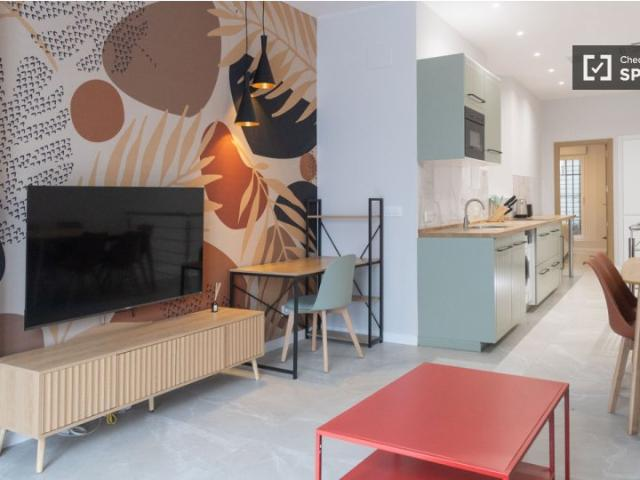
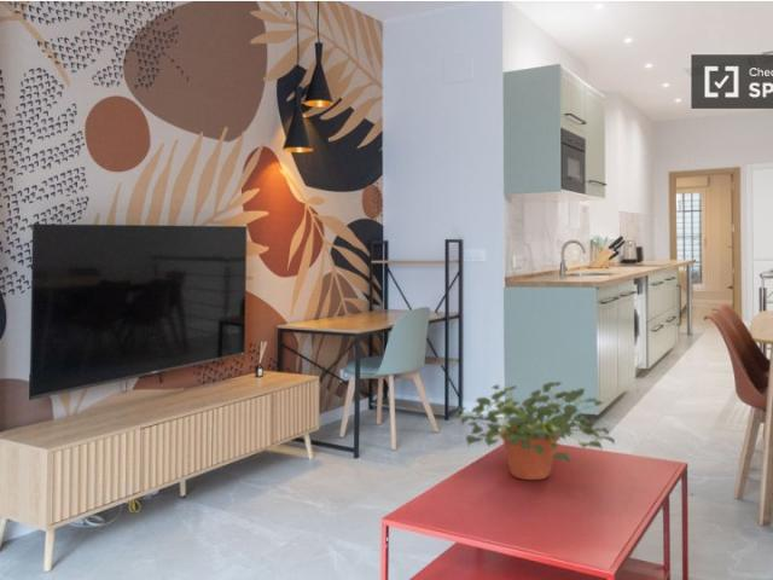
+ potted plant [449,381,616,481]
